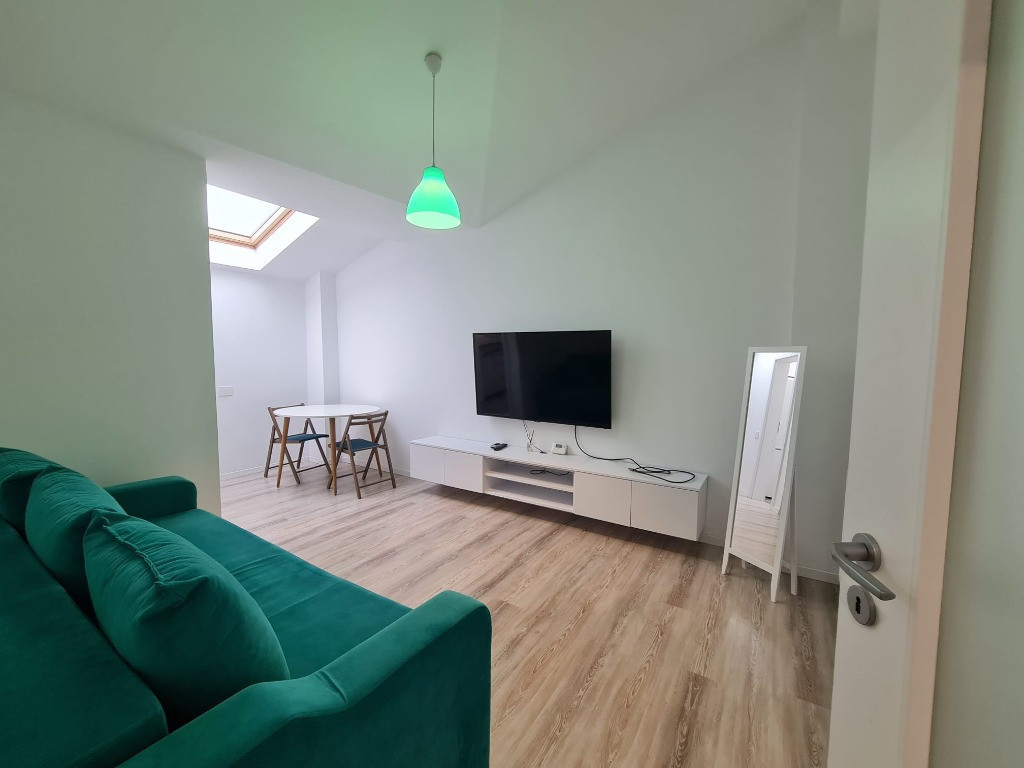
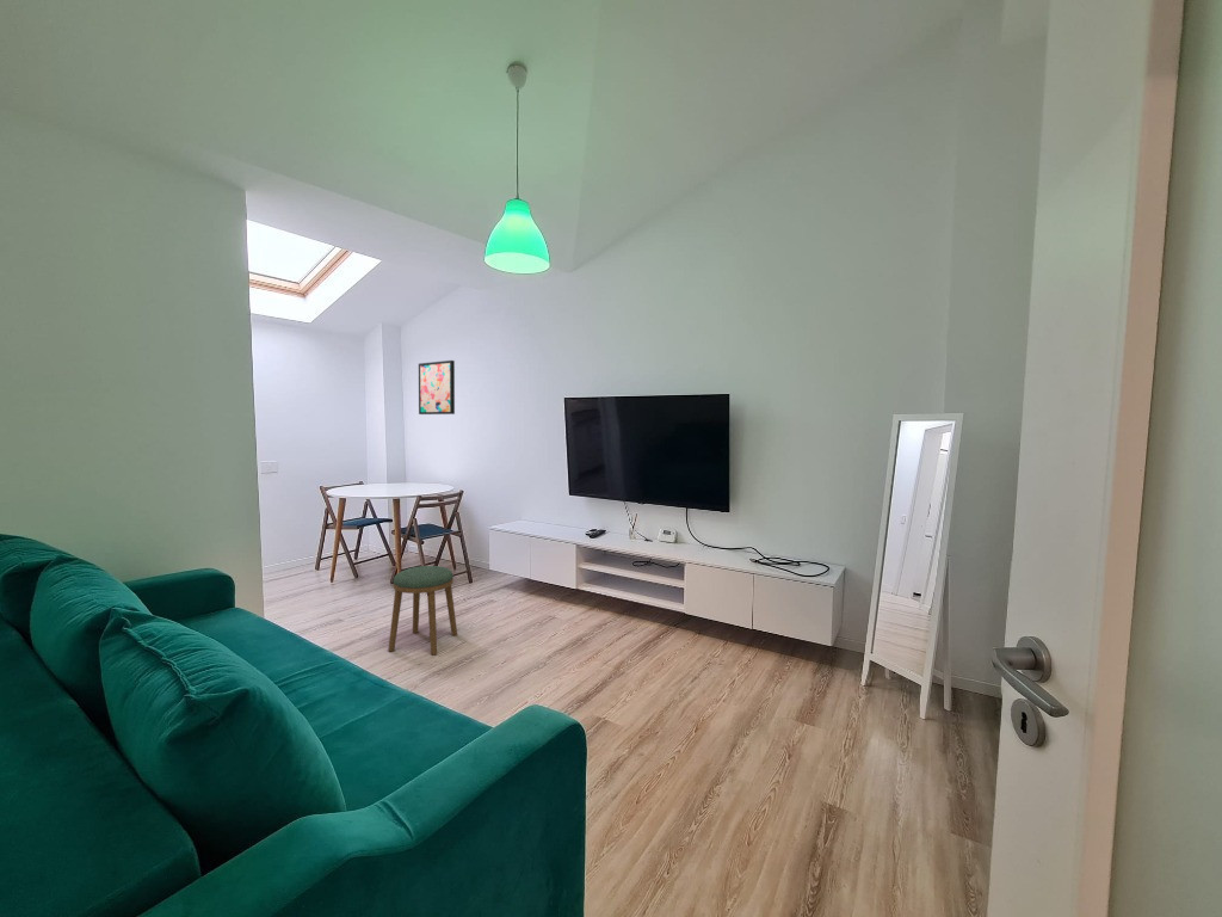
+ stool [388,565,458,656]
+ wall art [418,359,456,416]
